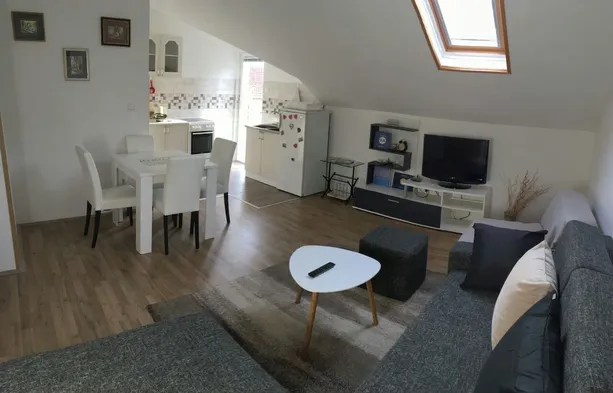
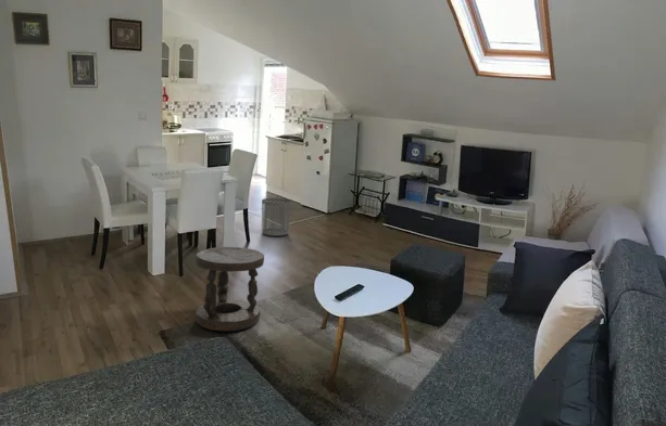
+ waste bin [261,197,292,237]
+ stool [194,246,265,332]
